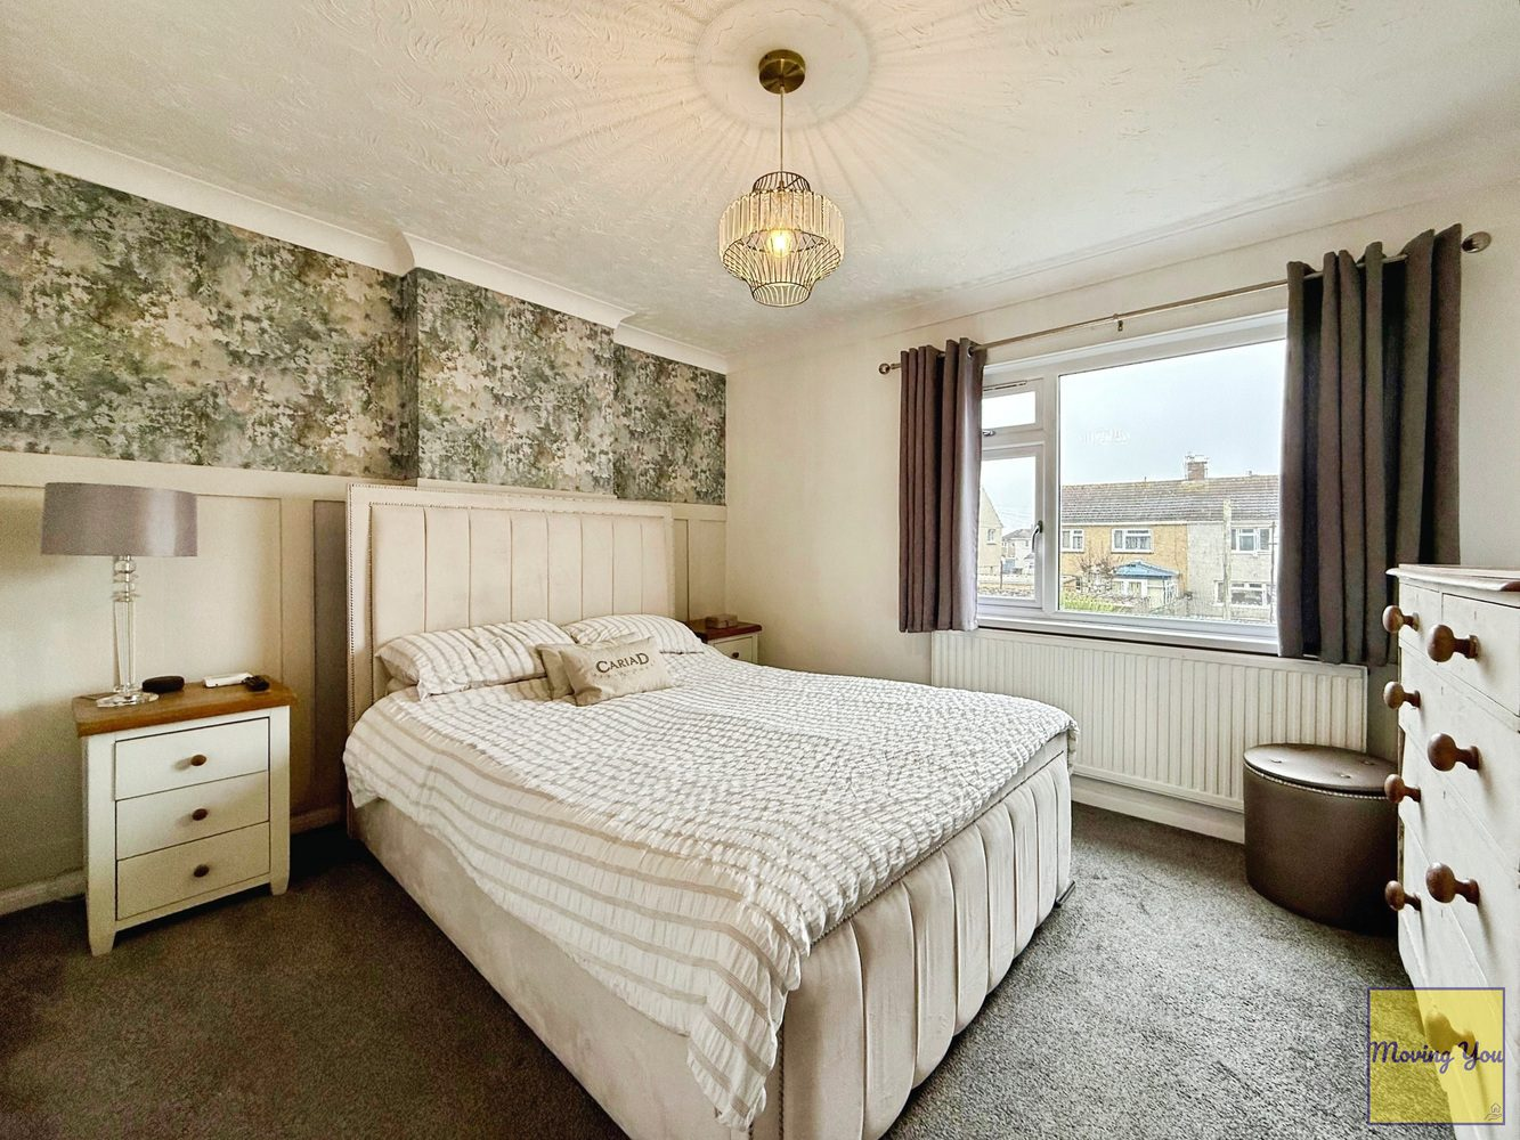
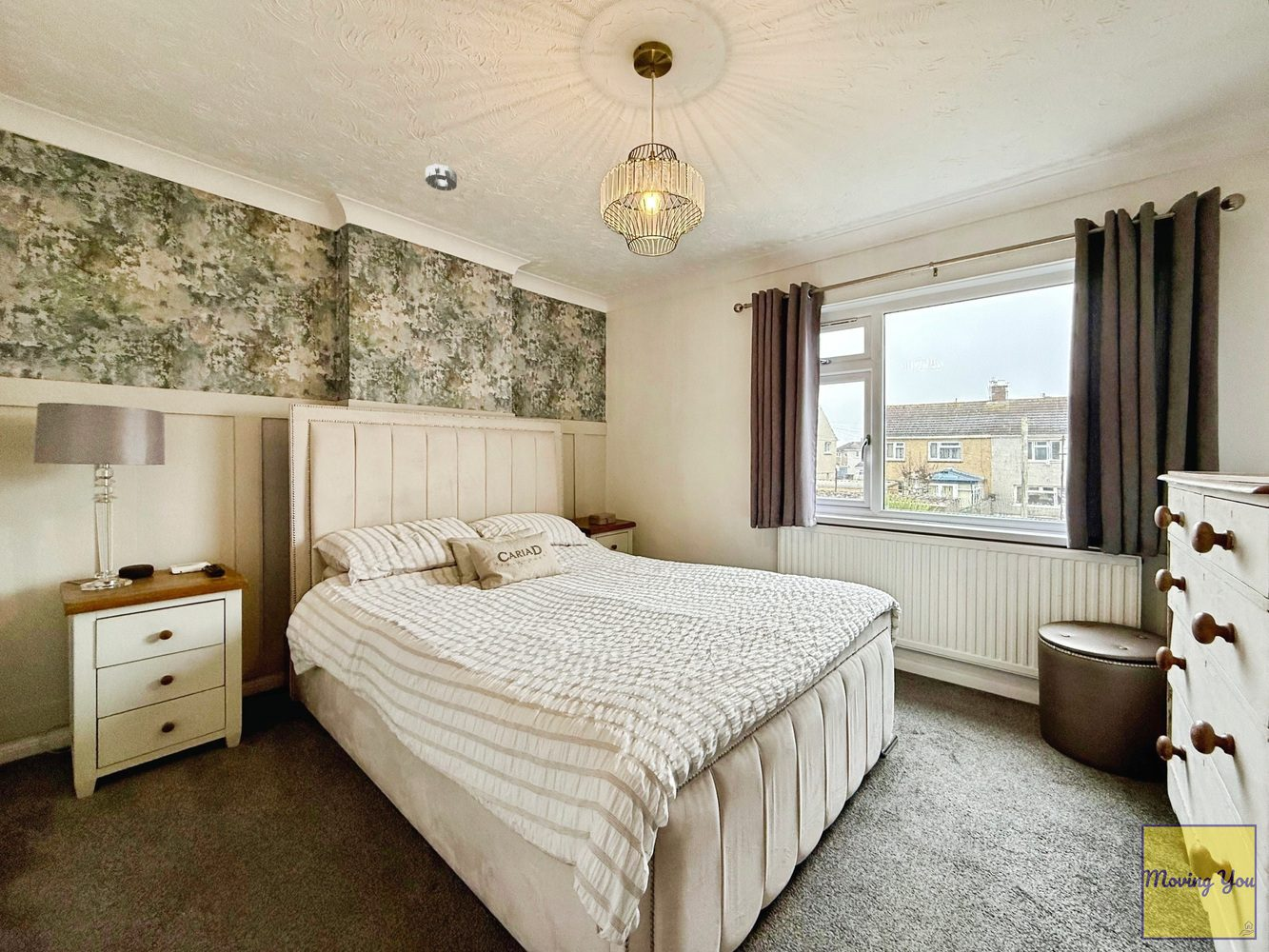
+ smoke detector [425,163,458,192]
